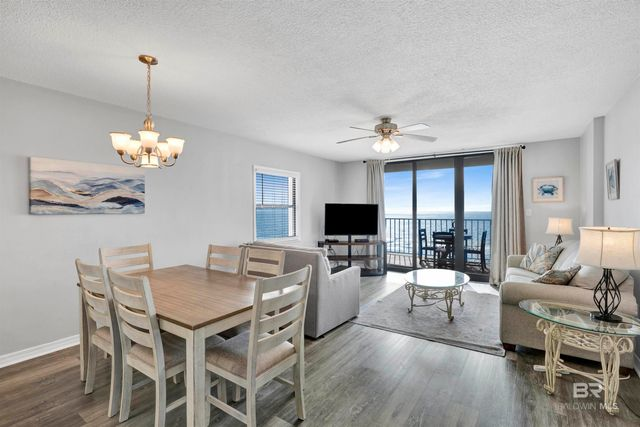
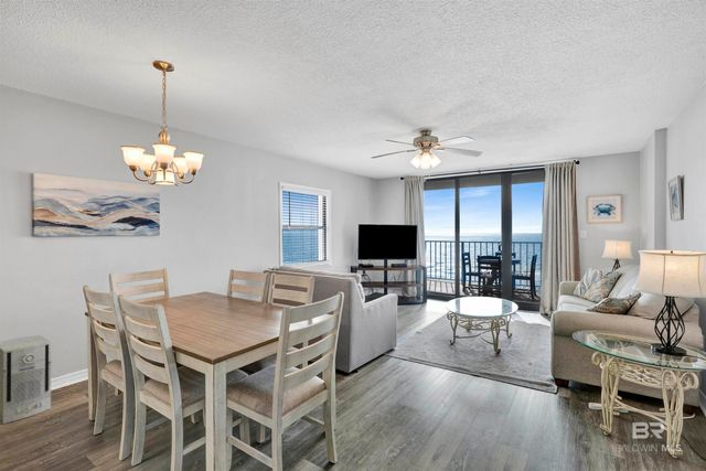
+ air purifier [0,334,52,425]
